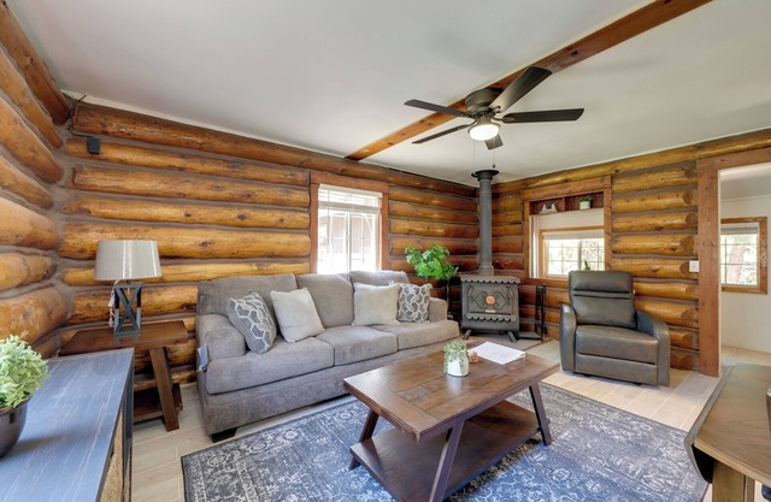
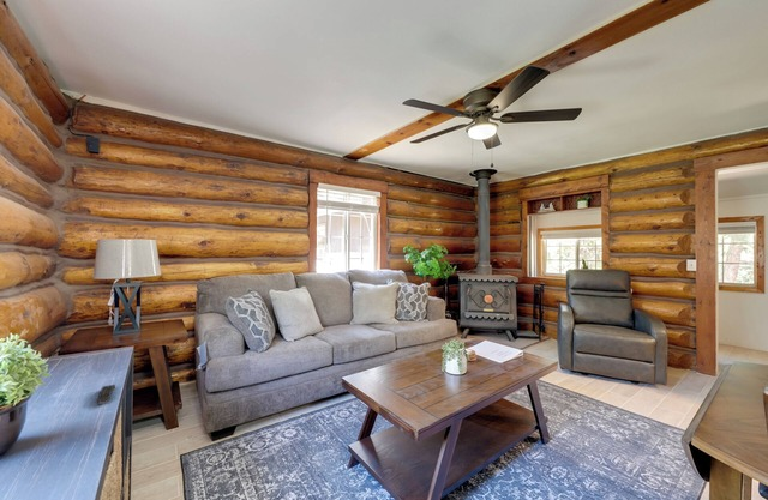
+ remote control [95,384,116,405]
